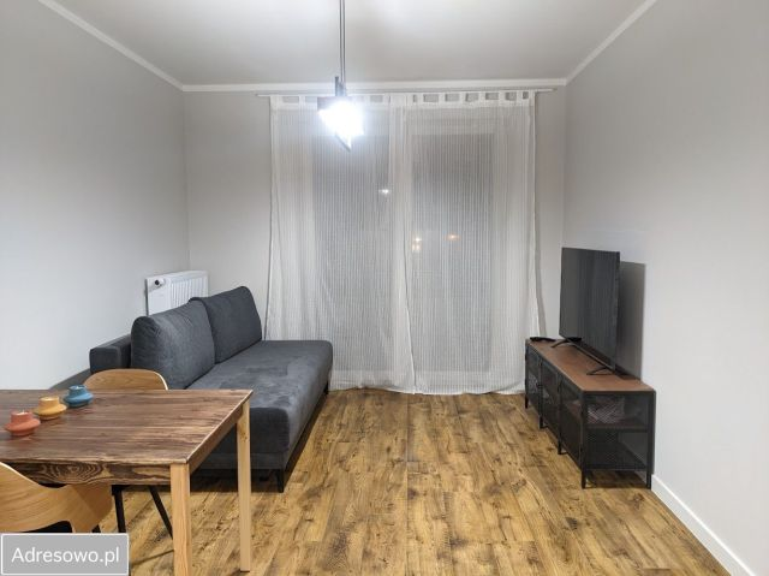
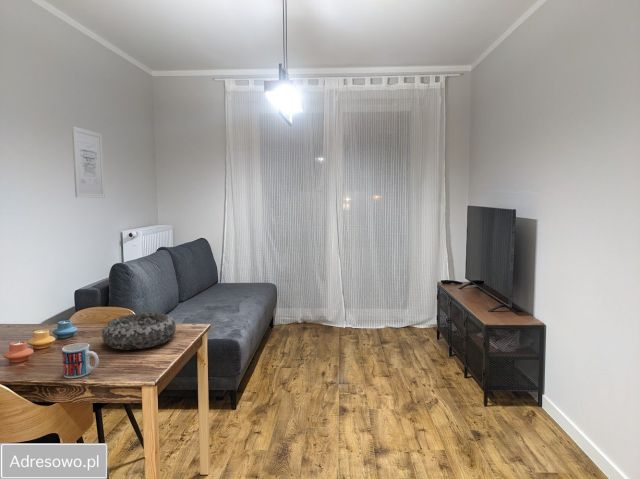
+ decorative bowl [101,312,177,351]
+ wall art [71,125,106,199]
+ mug [61,342,100,379]
